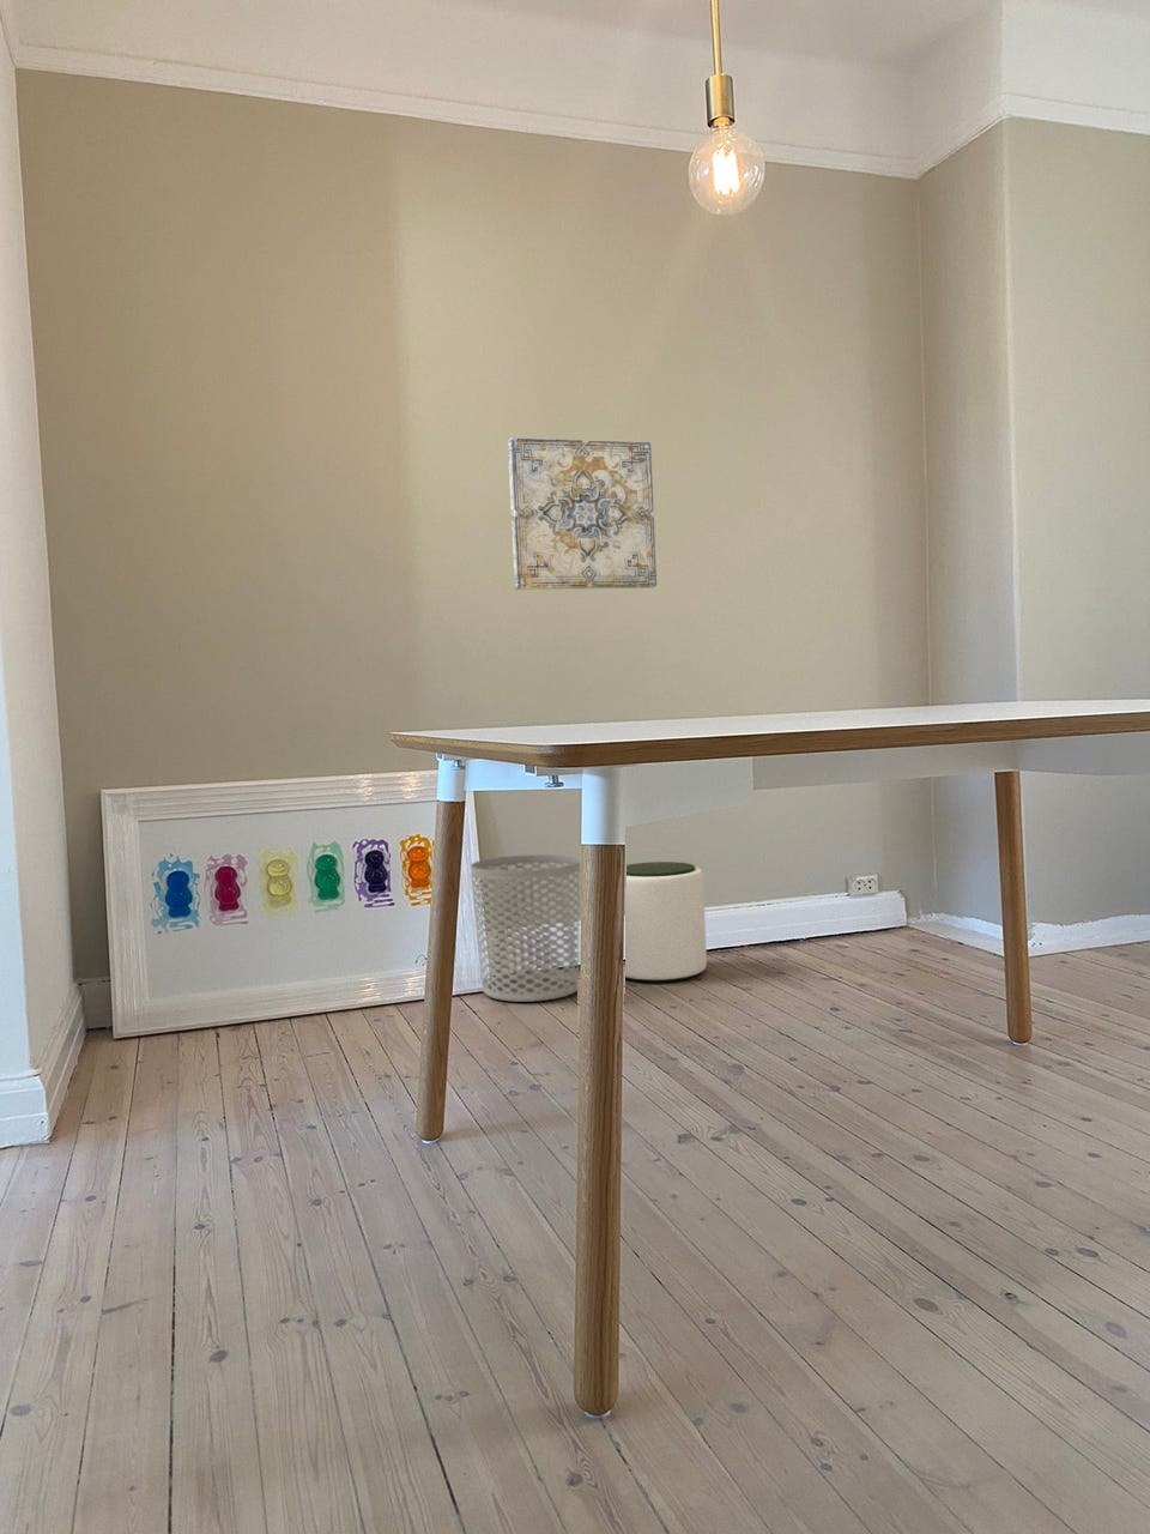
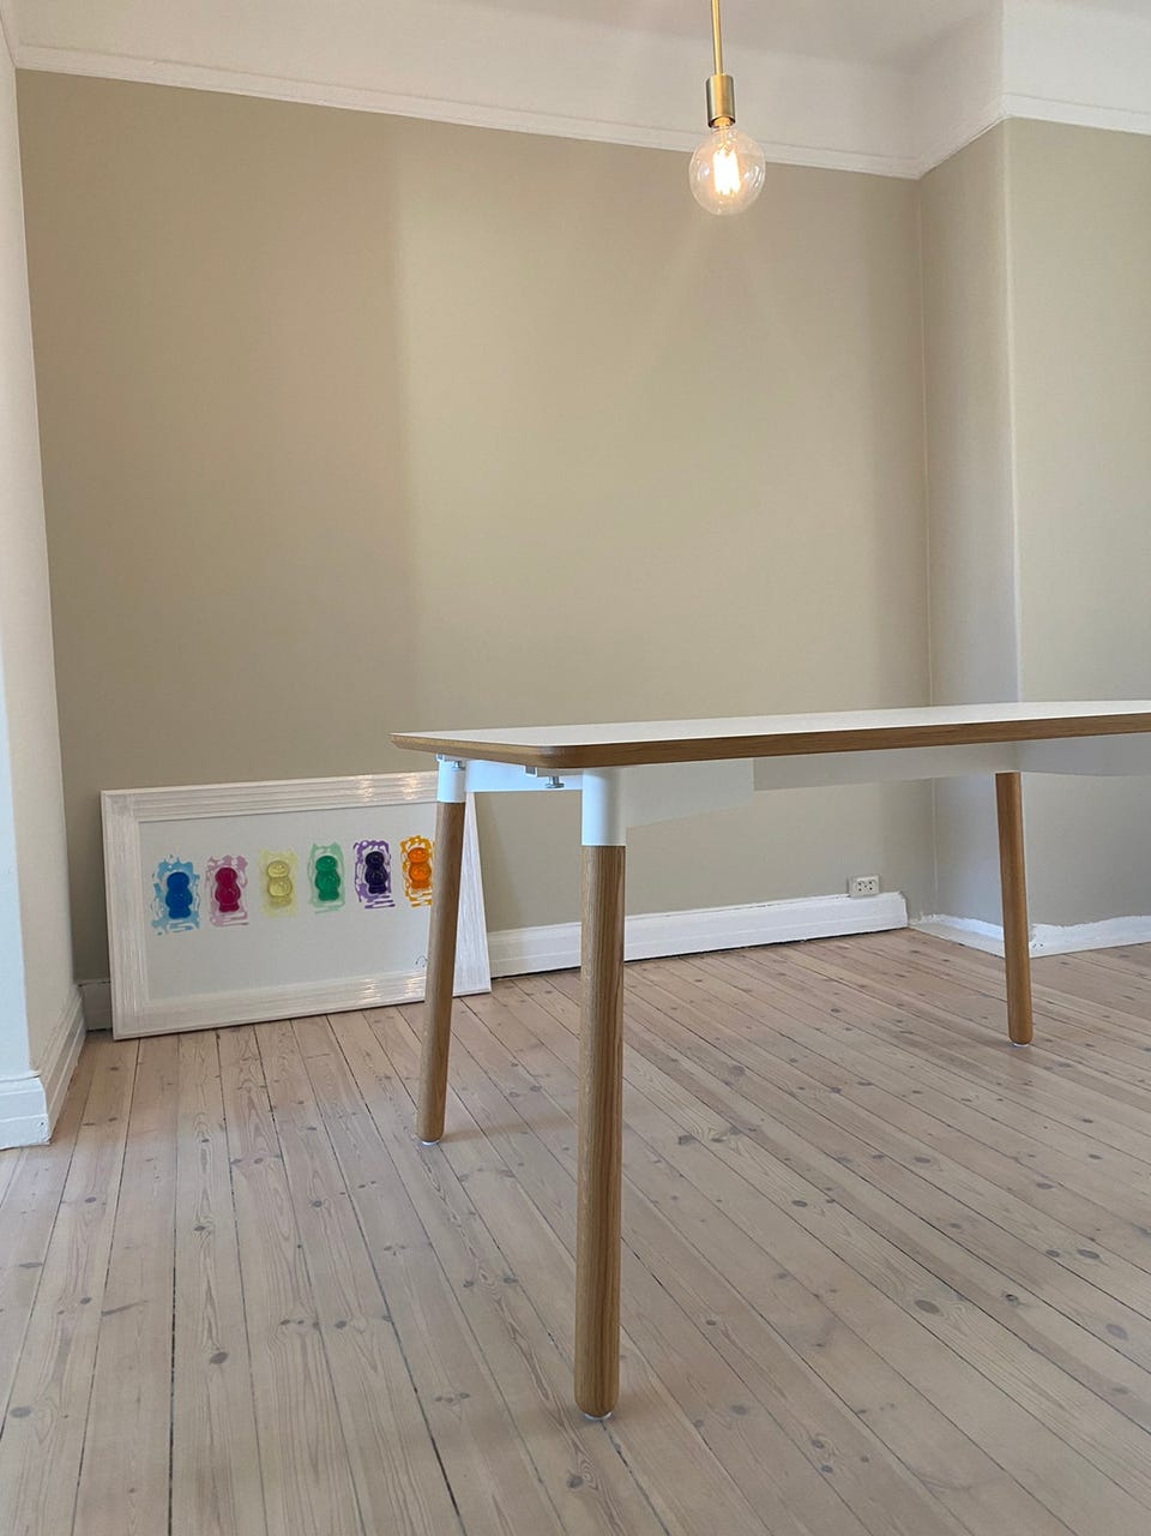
- wall art [506,436,657,591]
- waste bin [470,853,581,1003]
- plant pot [625,860,708,983]
